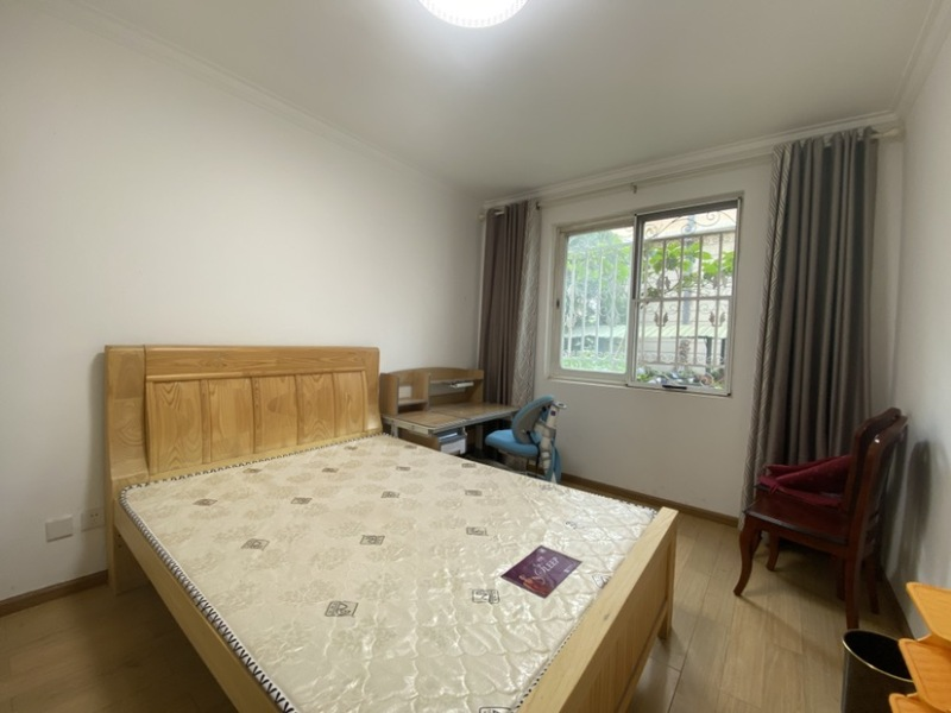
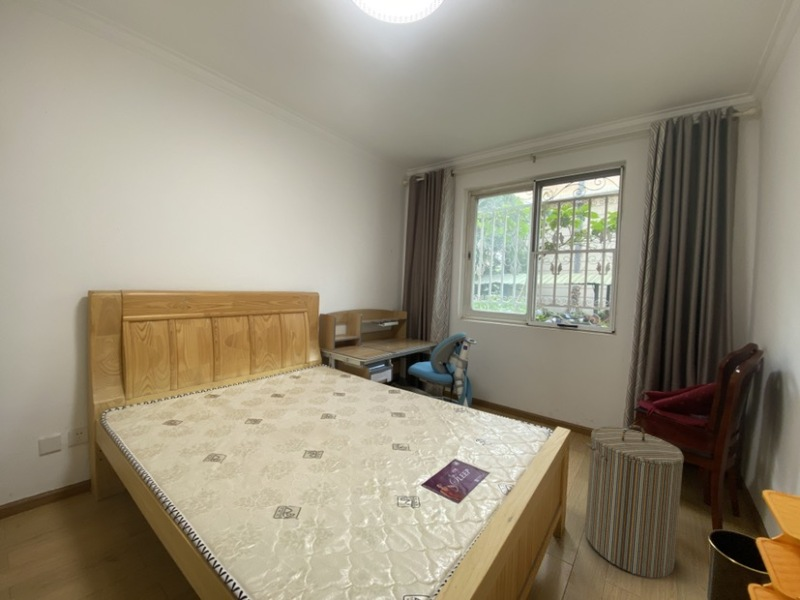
+ laundry hamper [584,424,685,579]
